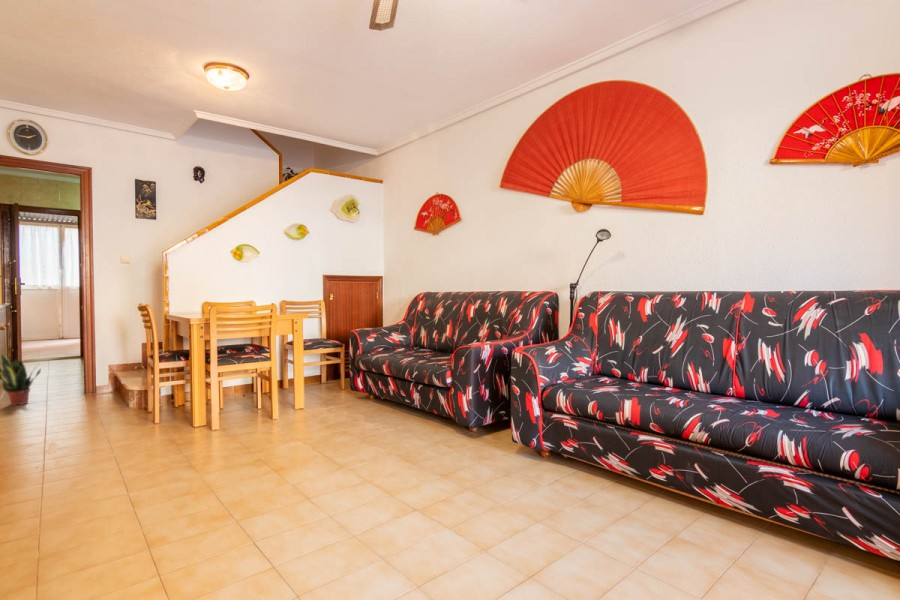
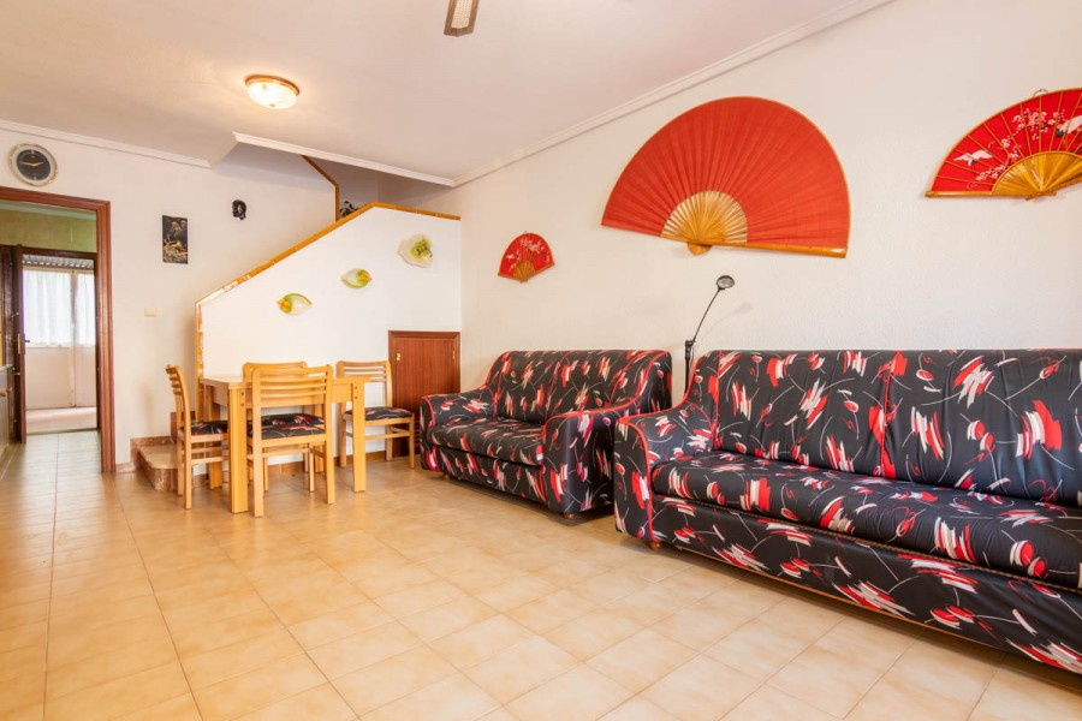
- potted plant [0,353,42,406]
